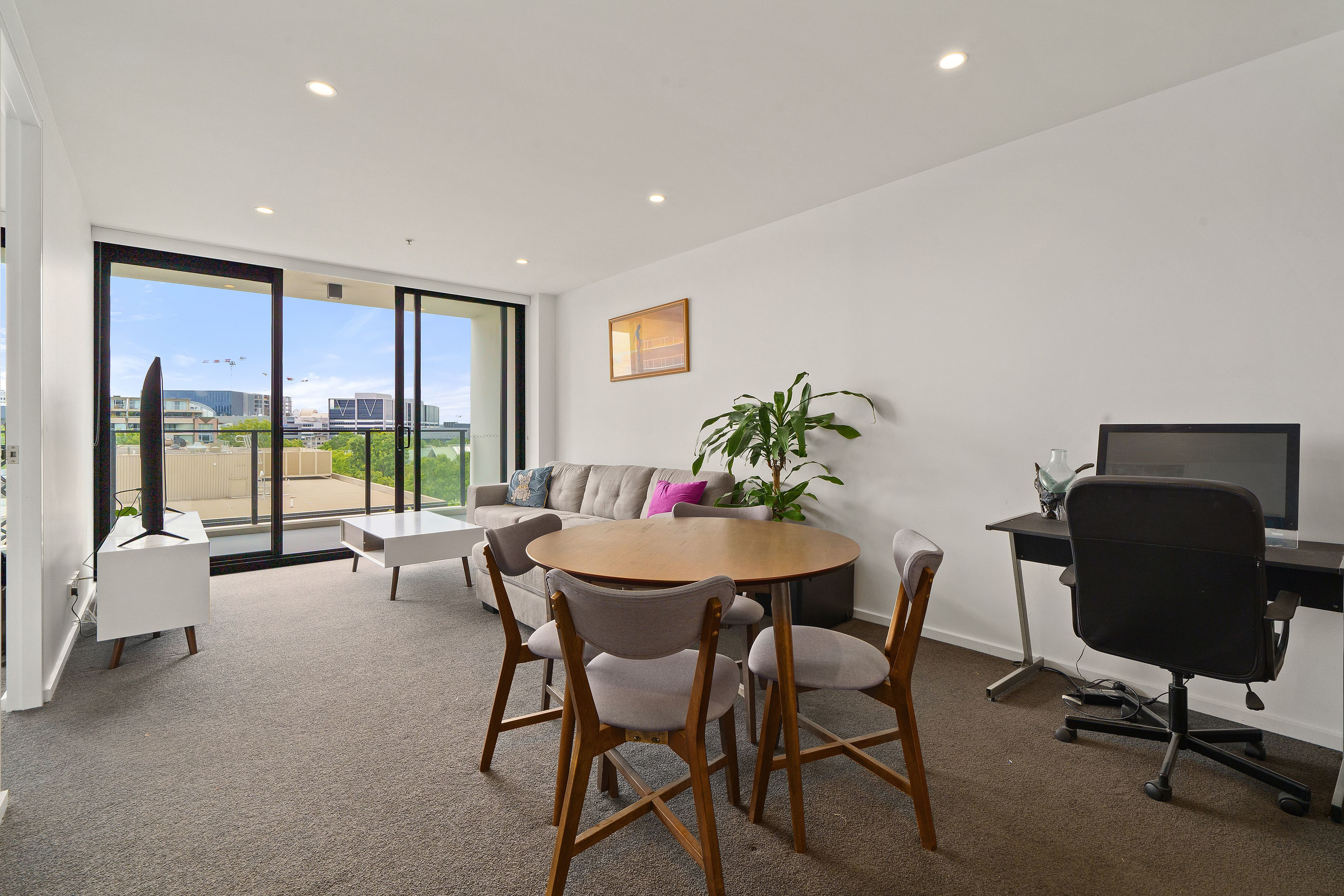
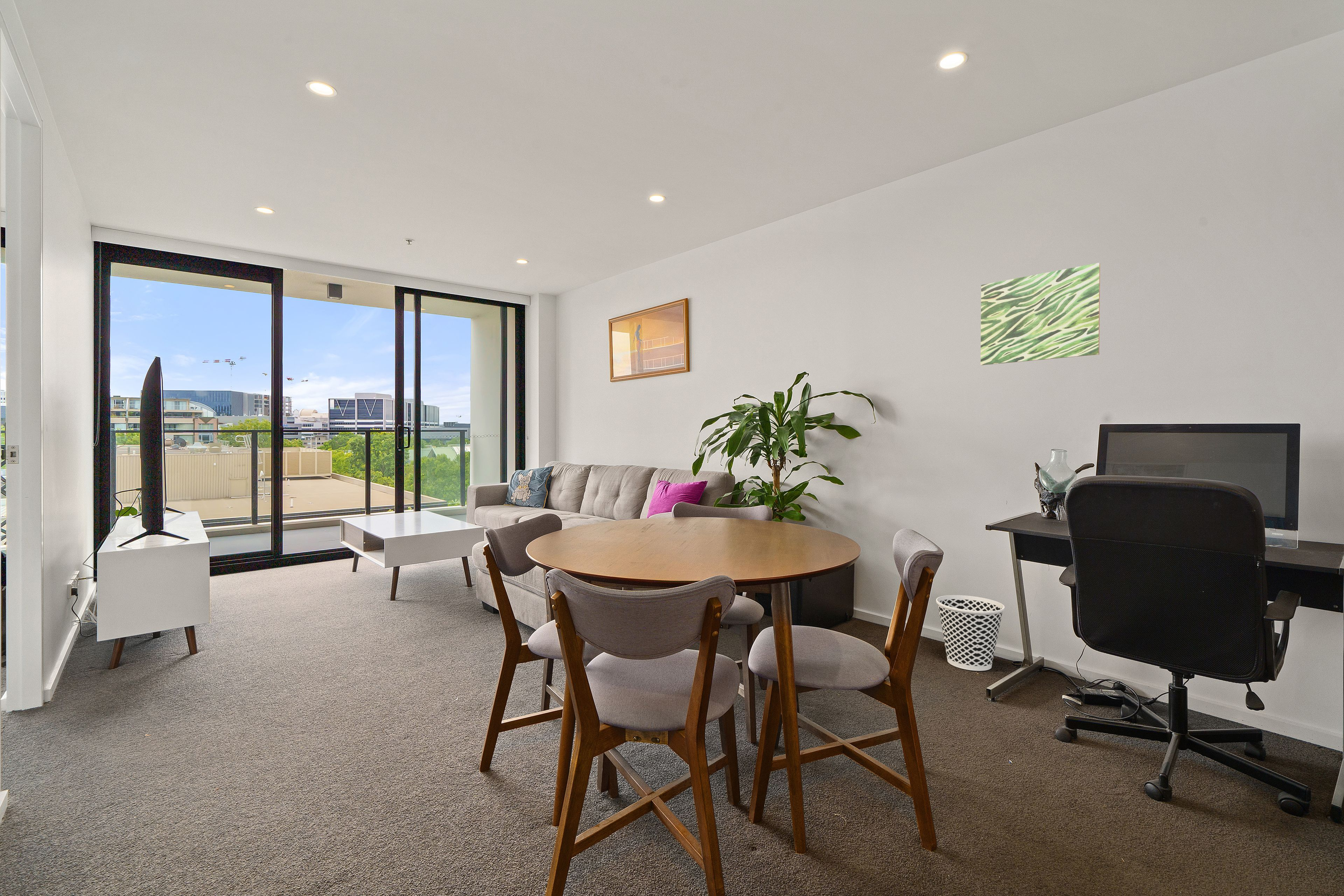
+ wall art [980,262,1100,365]
+ wastebasket [936,595,1005,671]
